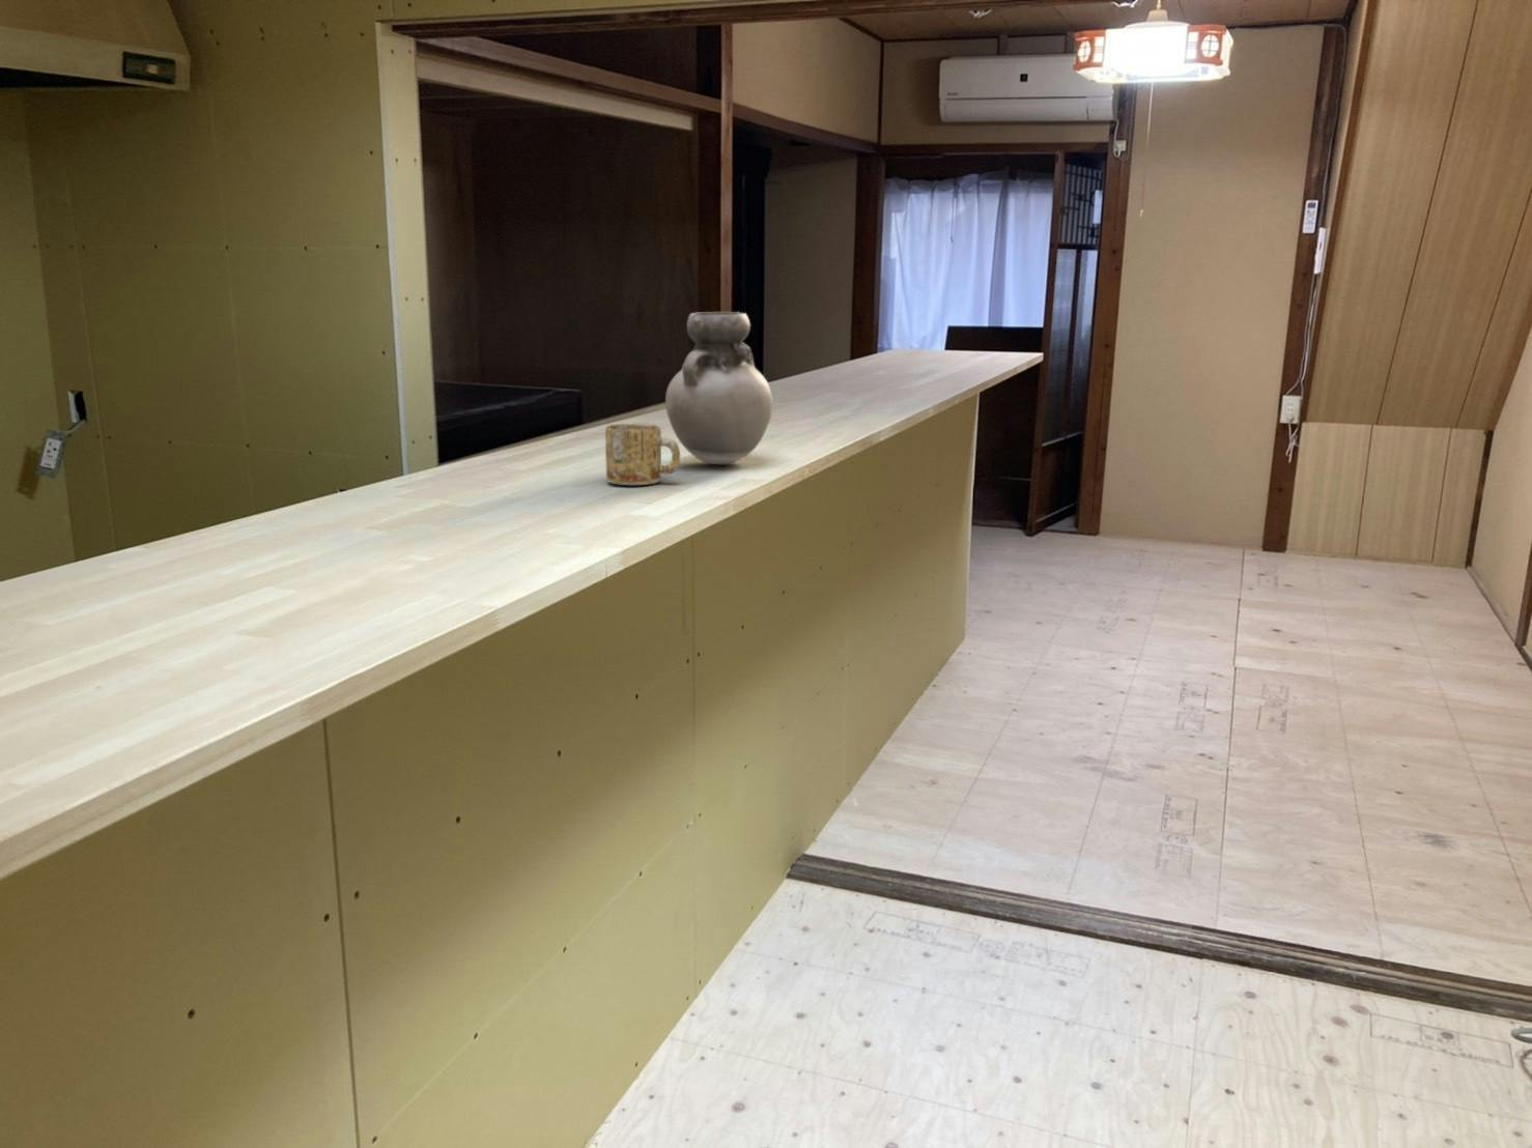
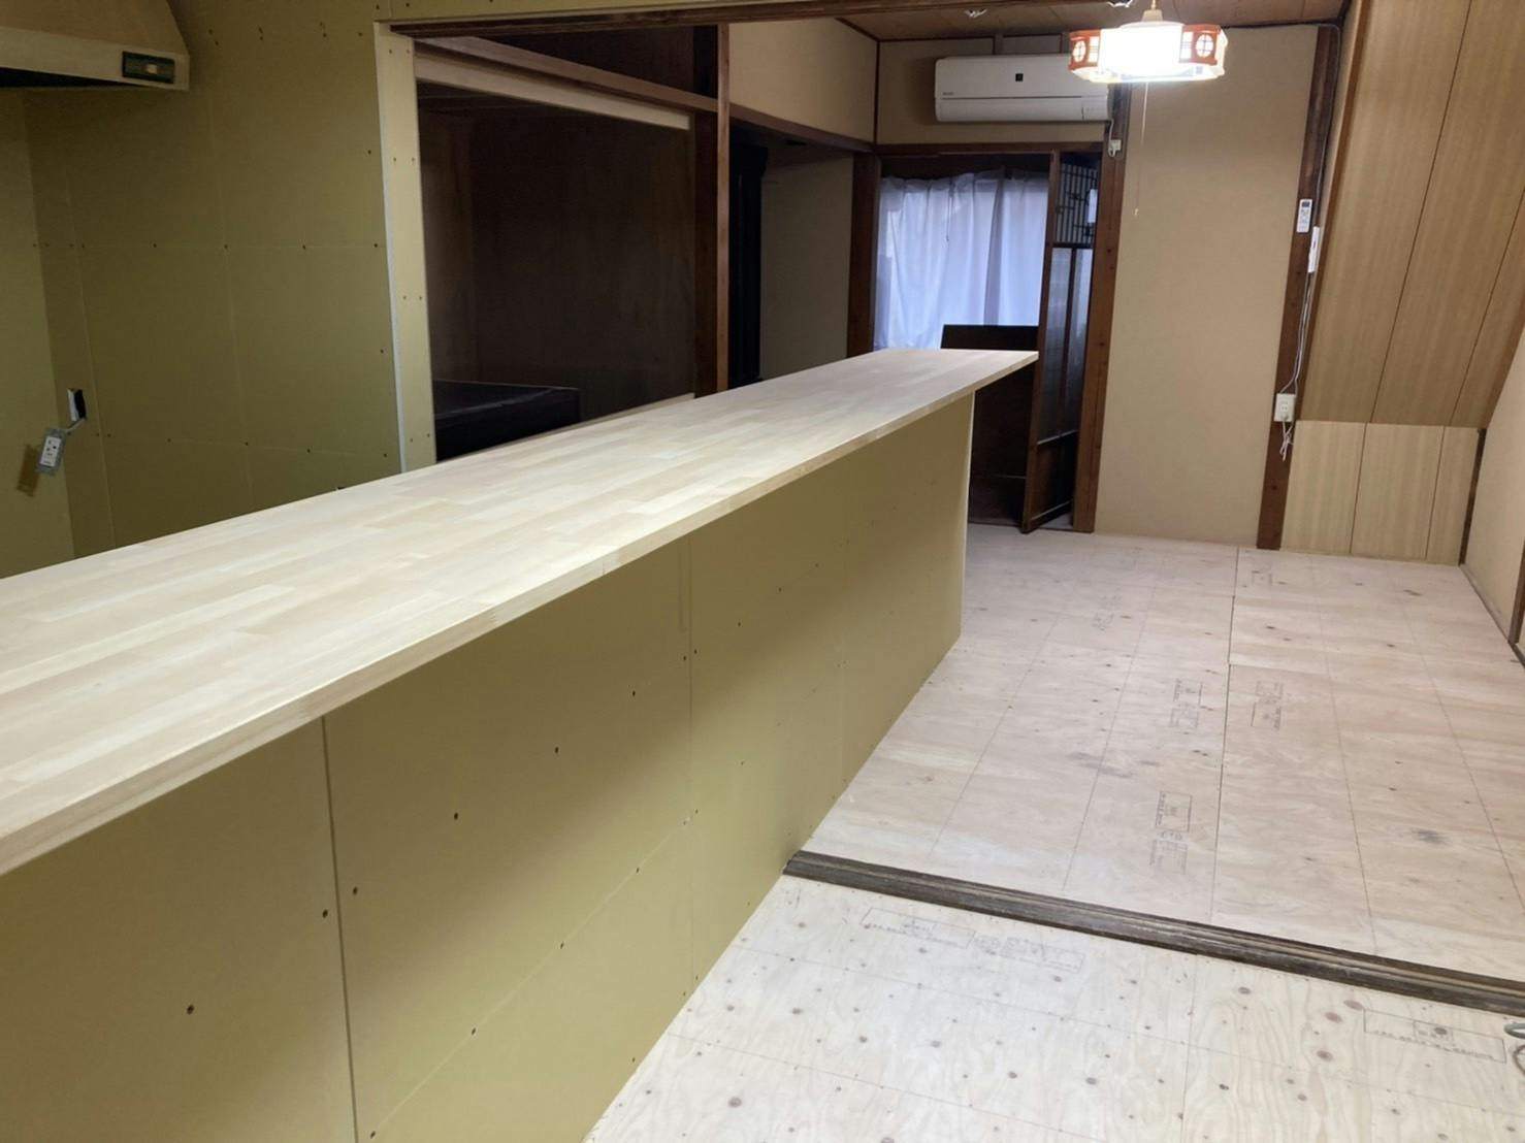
- mug [604,423,682,486]
- vase [665,311,774,465]
